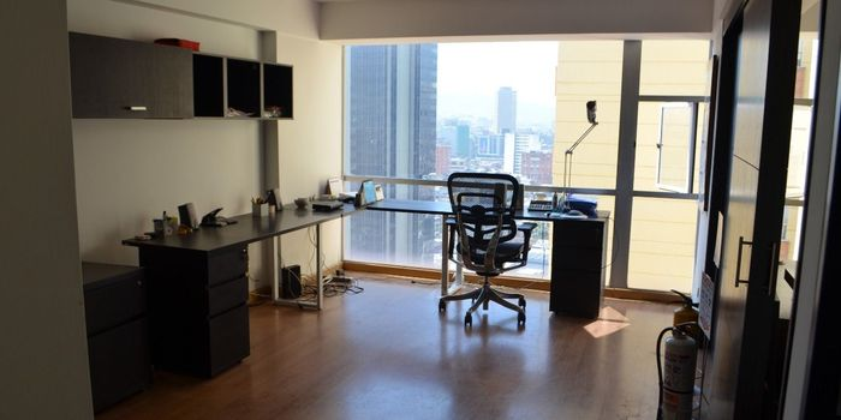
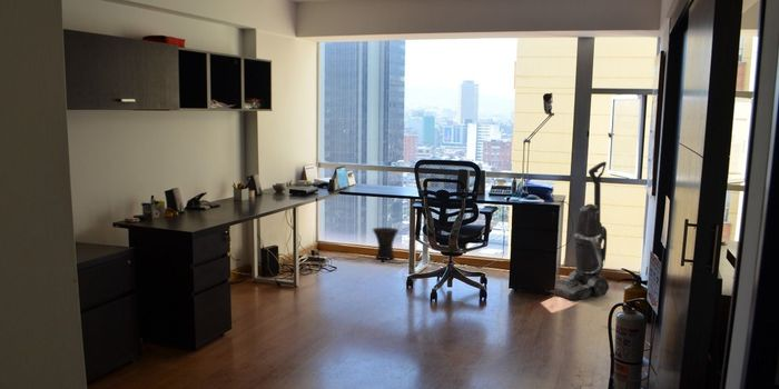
+ vase [372,227,400,260]
+ vacuum cleaner [544,161,610,301]
